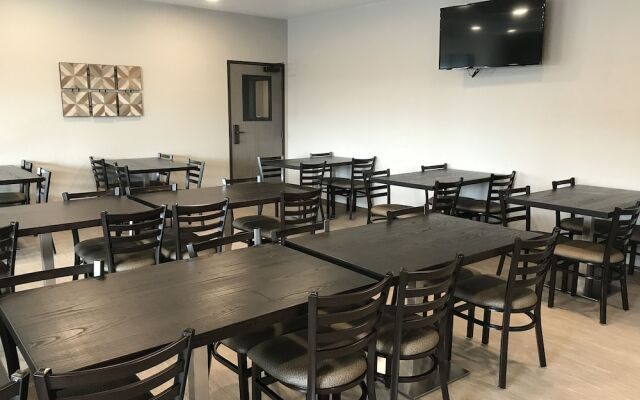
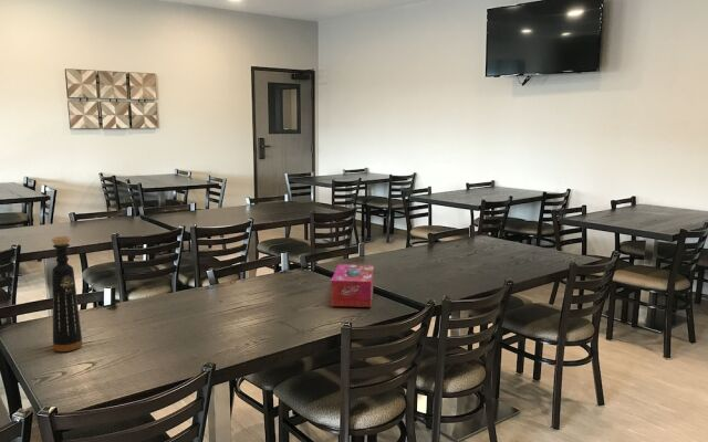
+ tissue box [330,263,375,308]
+ bottle [51,235,83,352]
